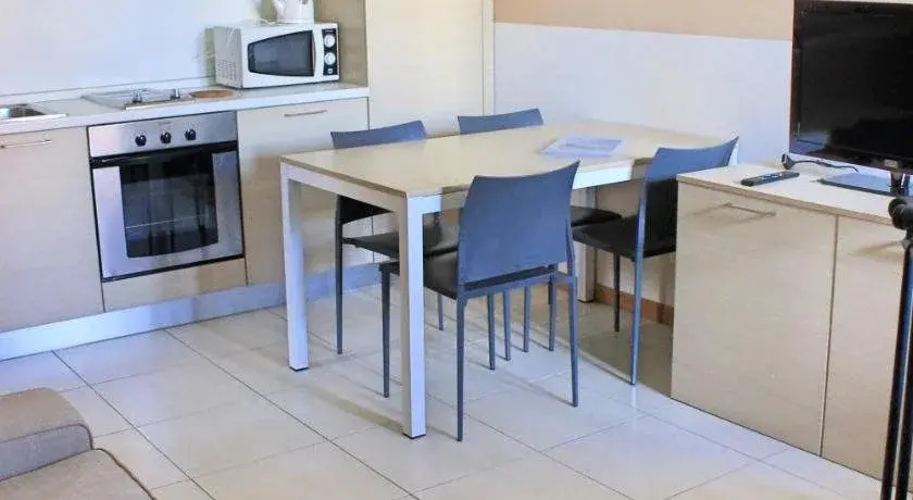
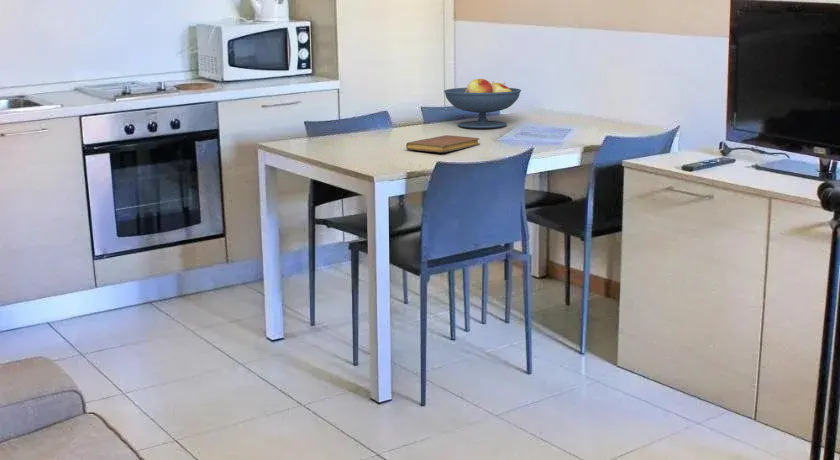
+ notebook [405,134,481,153]
+ fruit bowl [443,78,522,129]
